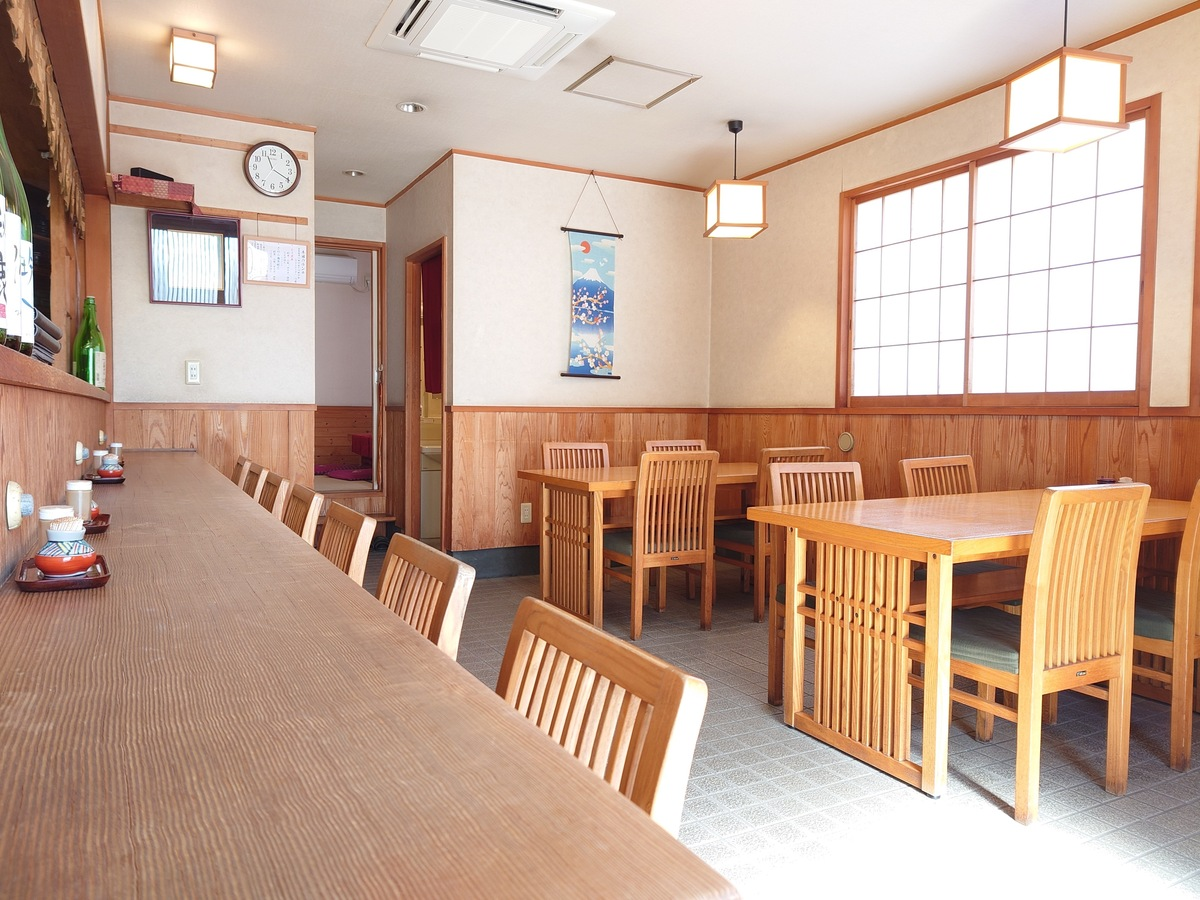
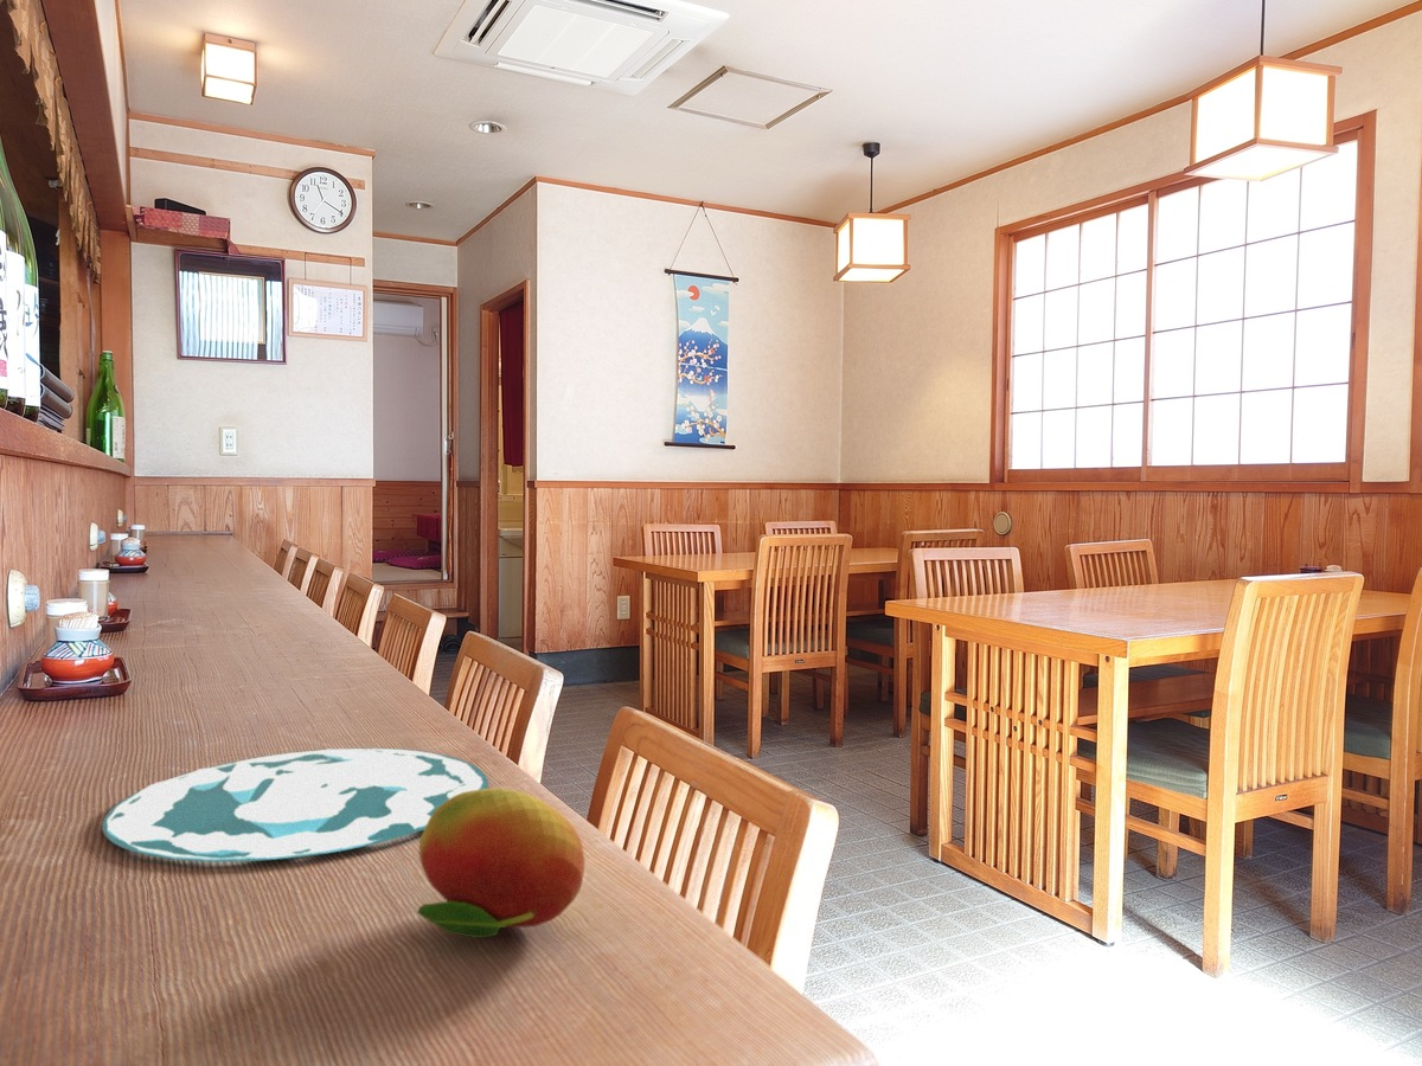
+ plate [101,746,489,863]
+ fruit [416,786,587,938]
